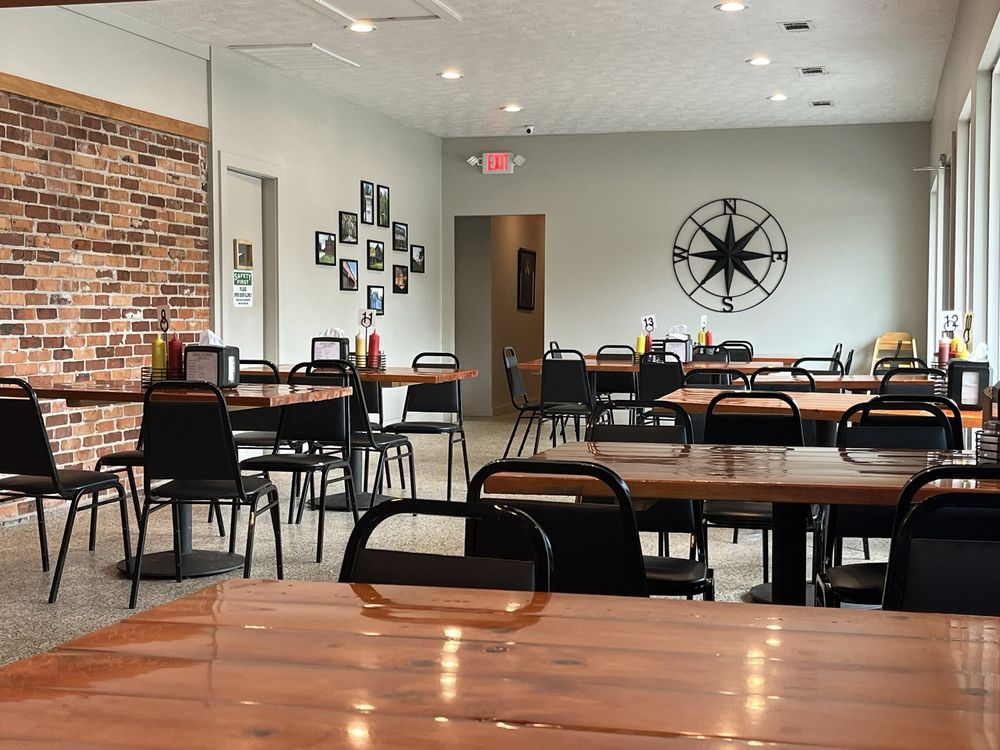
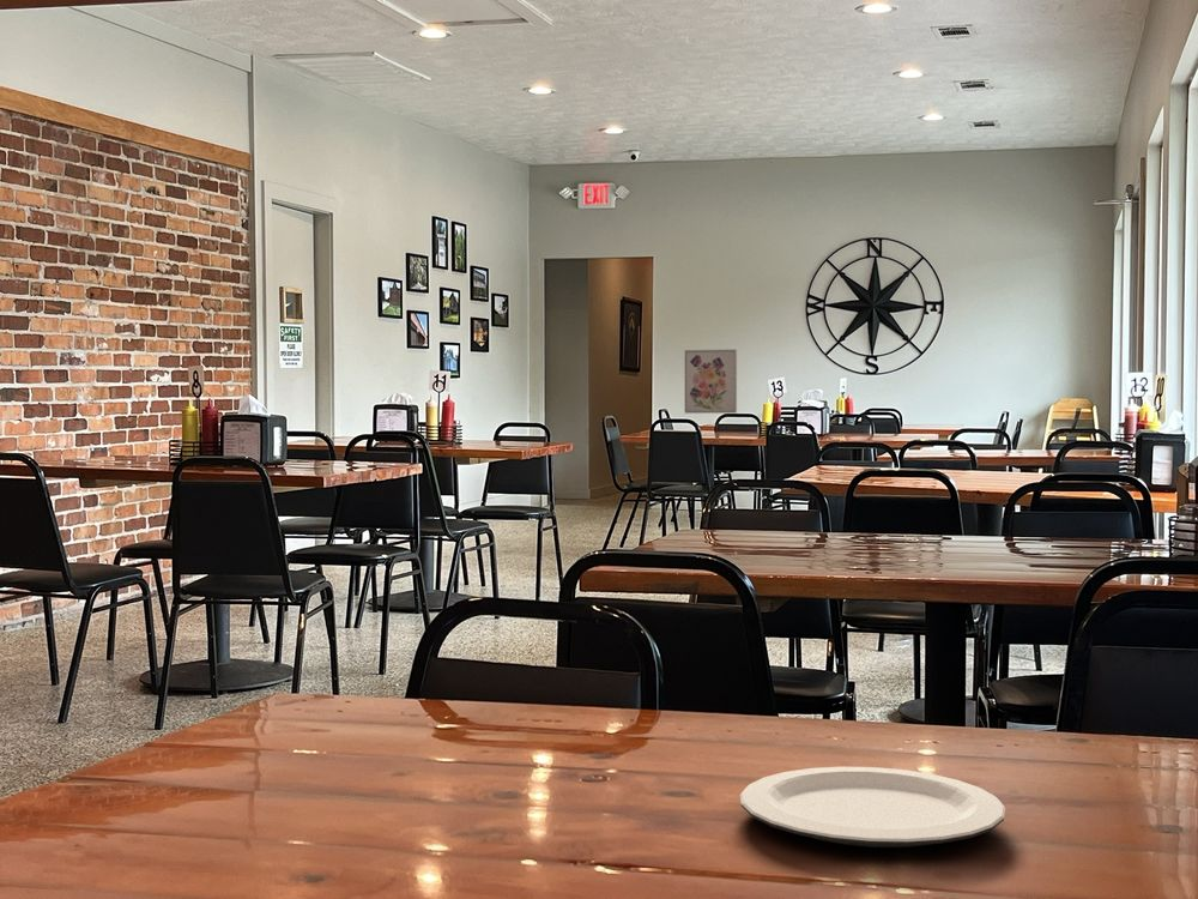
+ plate [739,766,1006,849]
+ wall art [684,348,738,415]
